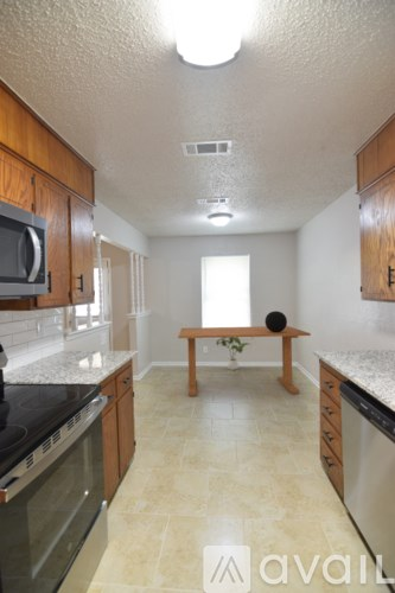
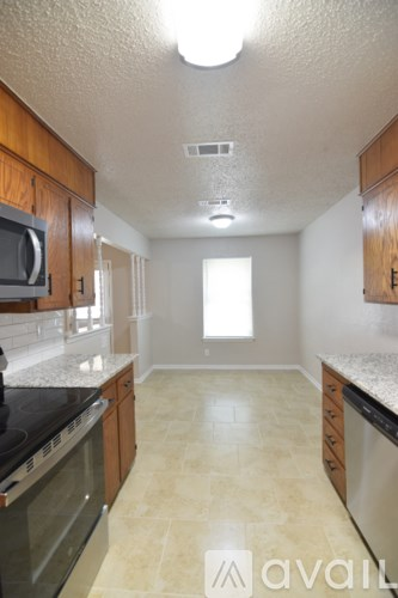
- dining table [177,325,312,397]
- decorative globe [263,310,288,332]
- house plant [215,337,250,371]
